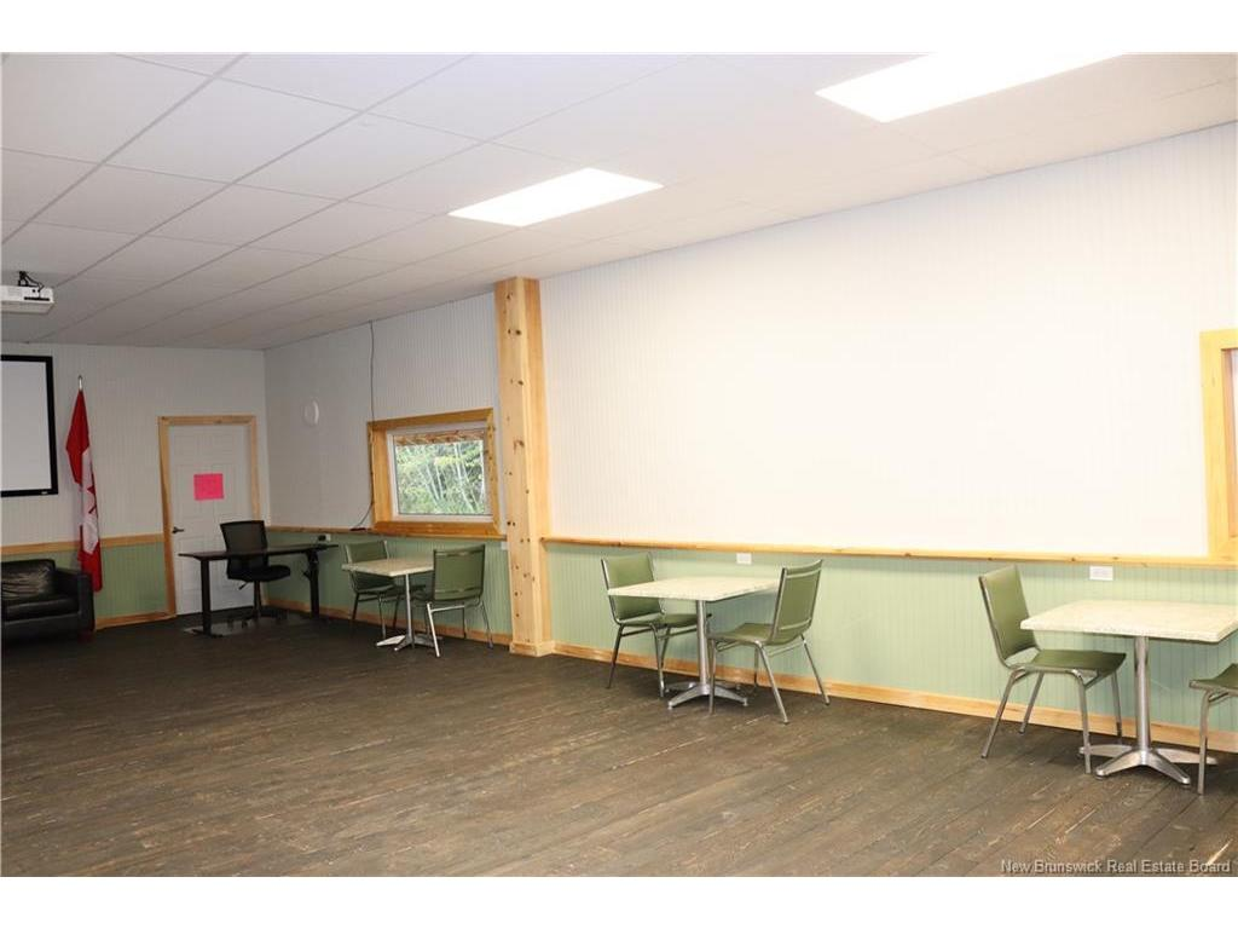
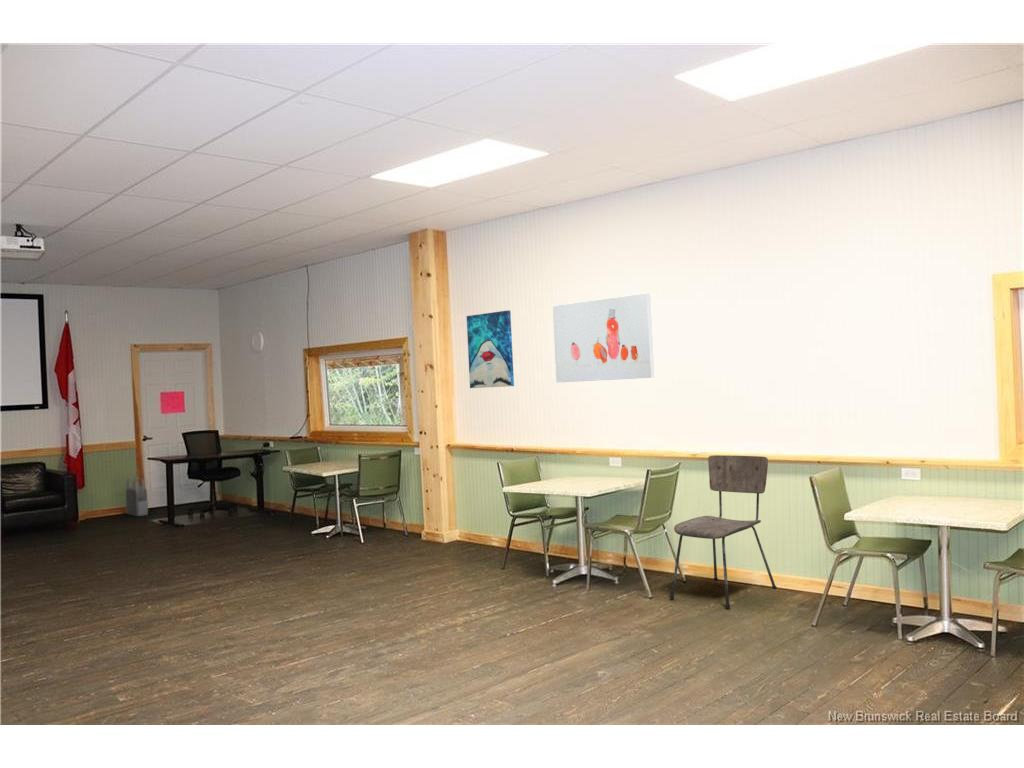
+ dining chair [669,454,778,610]
+ body armor vest [124,475,149,517]
+ wall art [466,309,515,389]
+ wall art [552,292,656,384]
